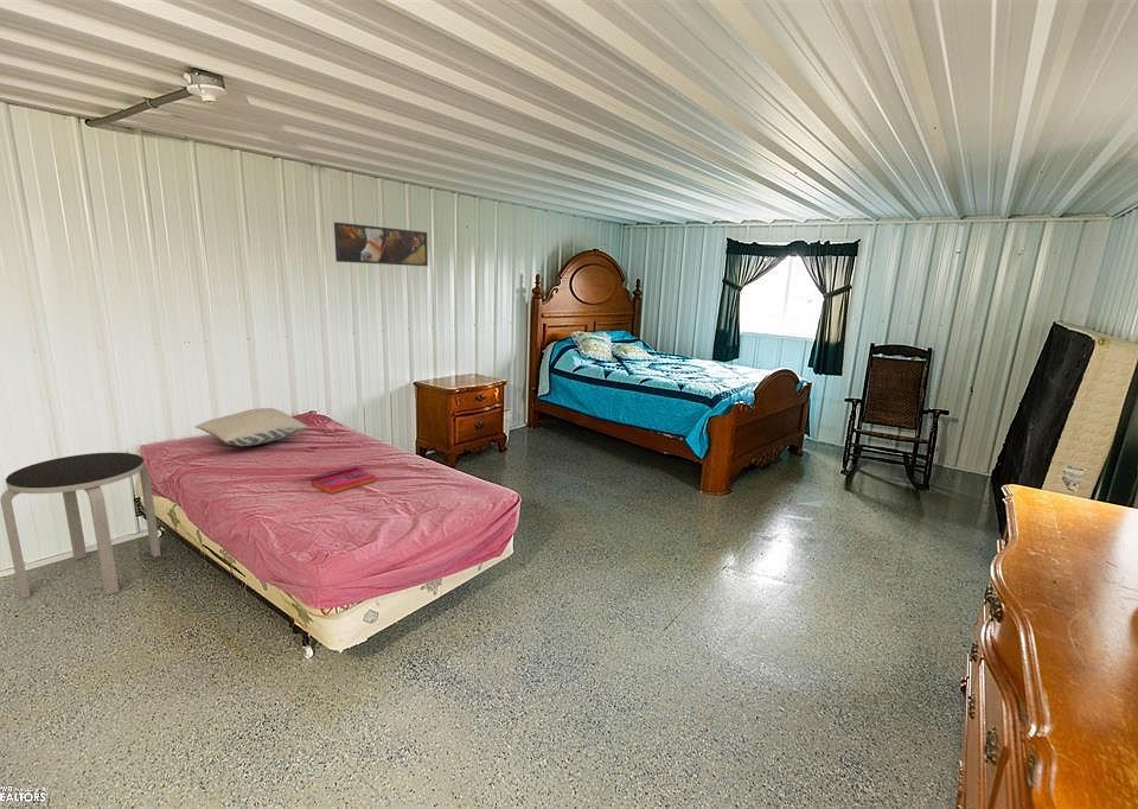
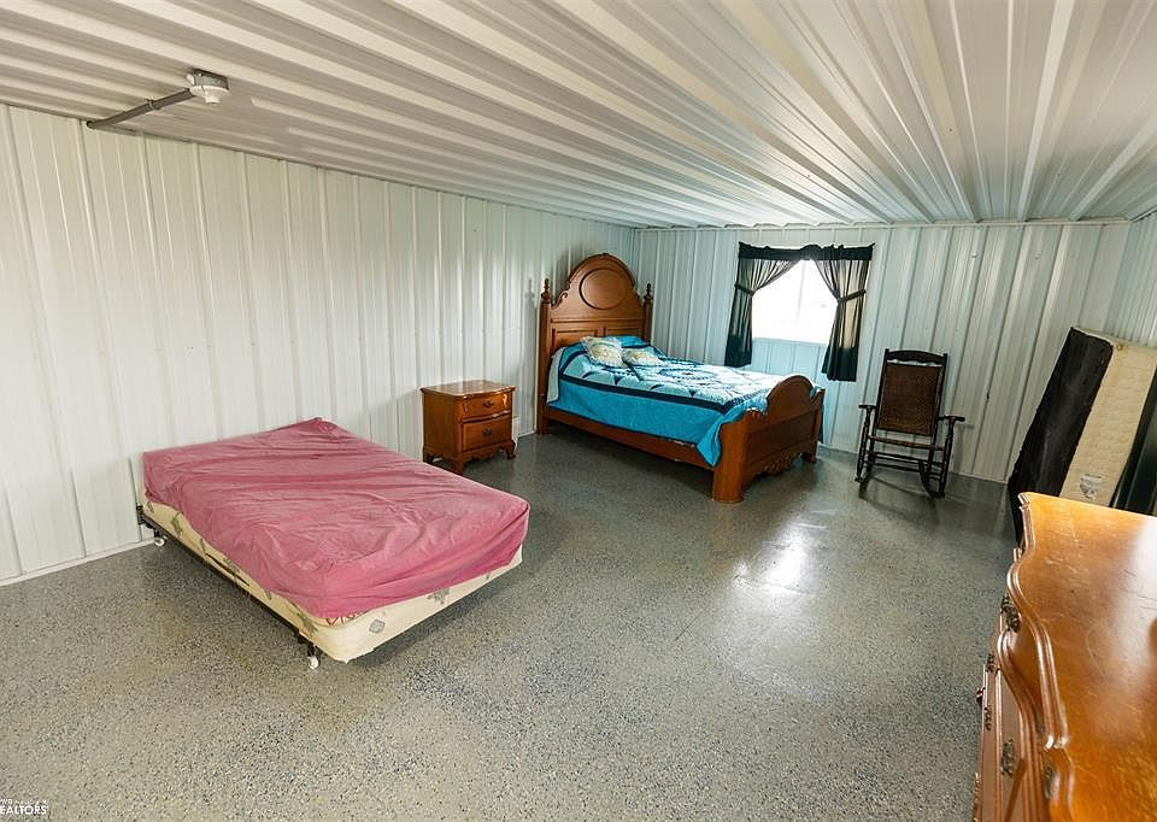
- pillow [194,407,307,447]
- side table [0,451,162,600]
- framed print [333,222,429,267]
- hardback book [311,466,377,495]
